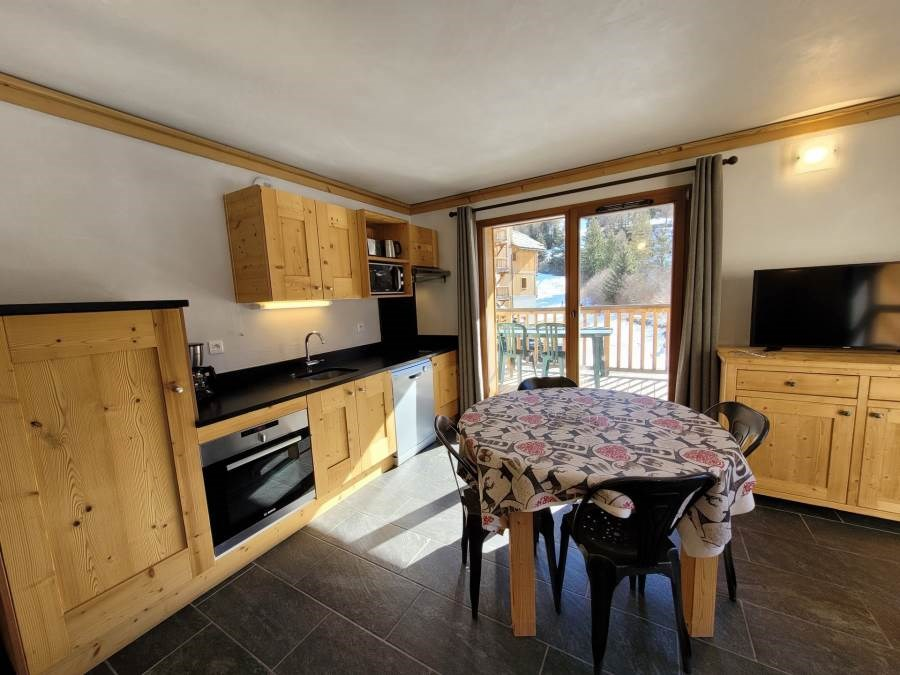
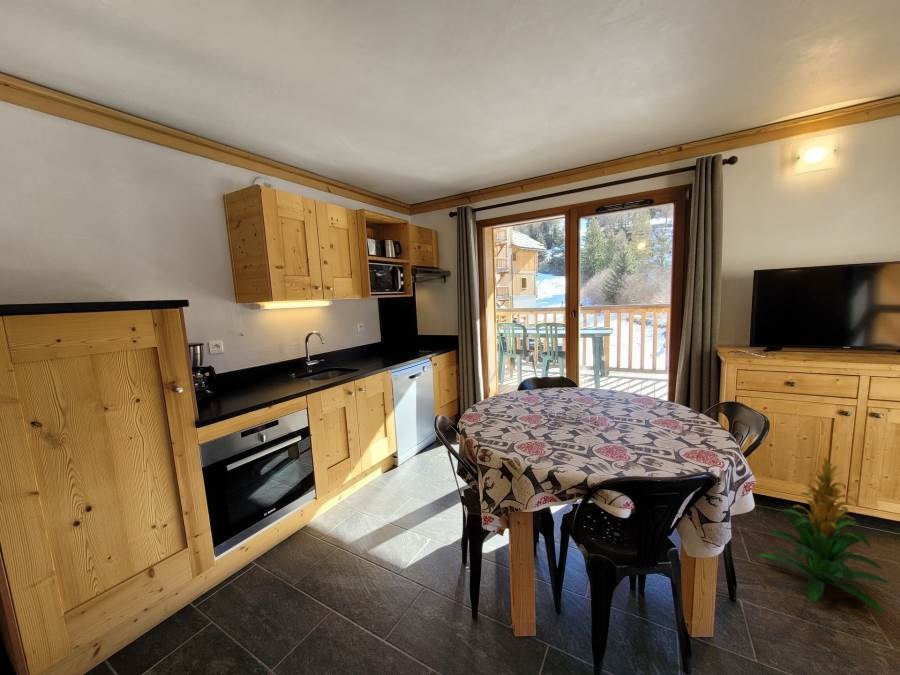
+ indoor plant [758,456,891,614]
